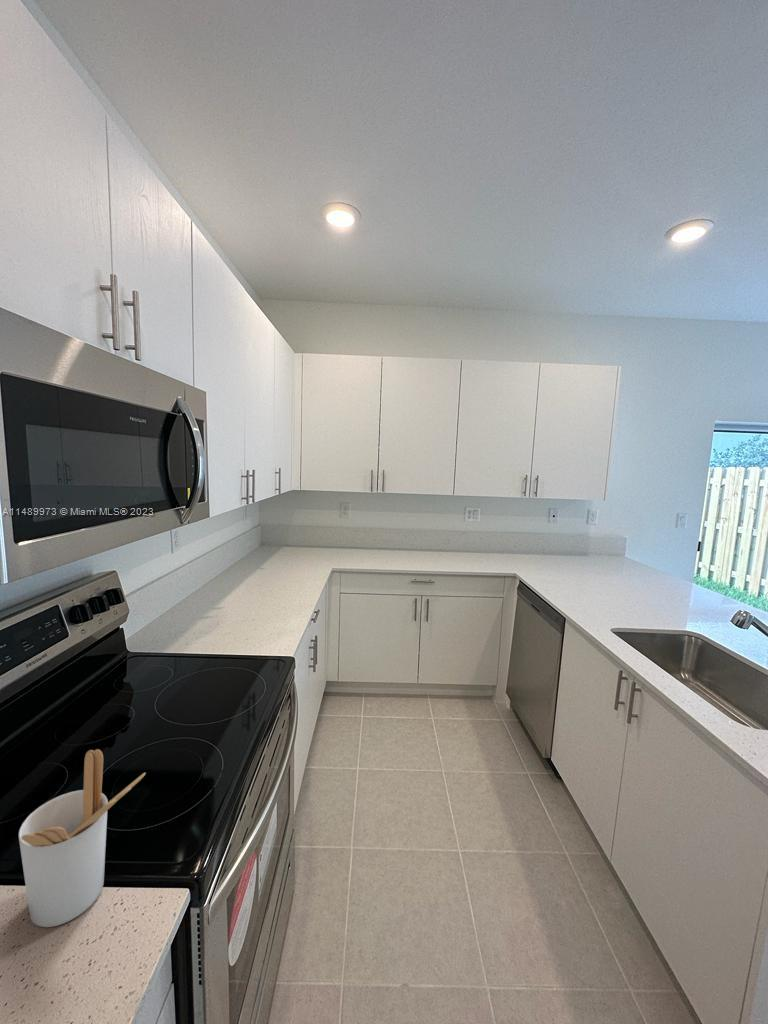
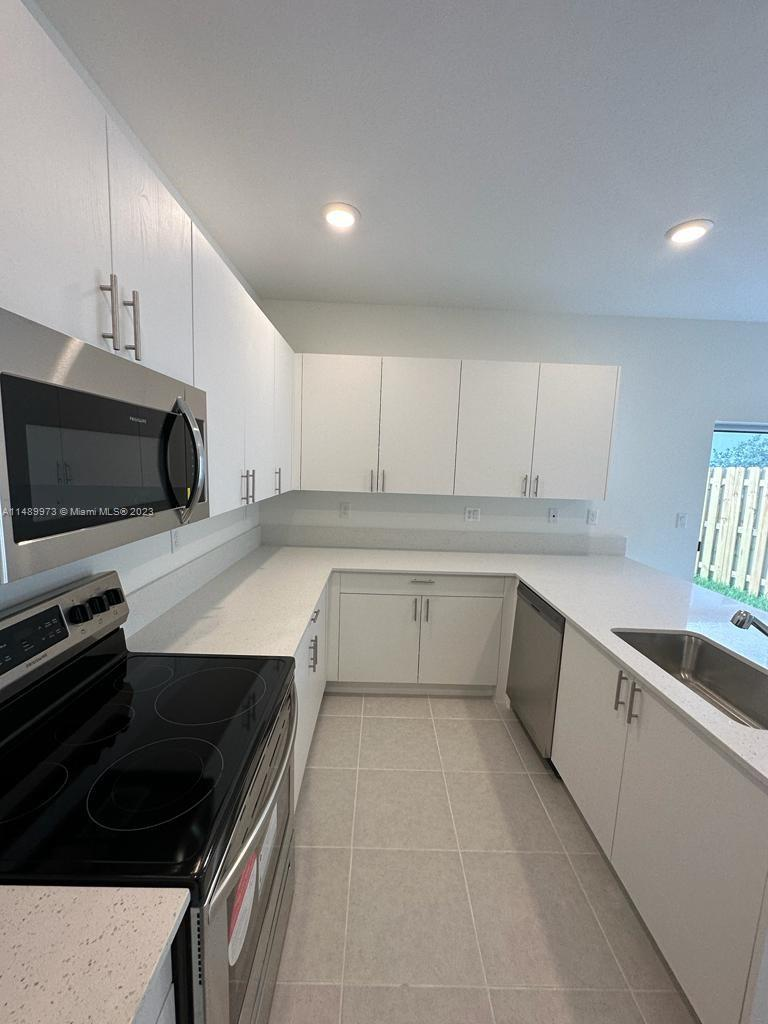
- utensil holder [18,748,147,928]
